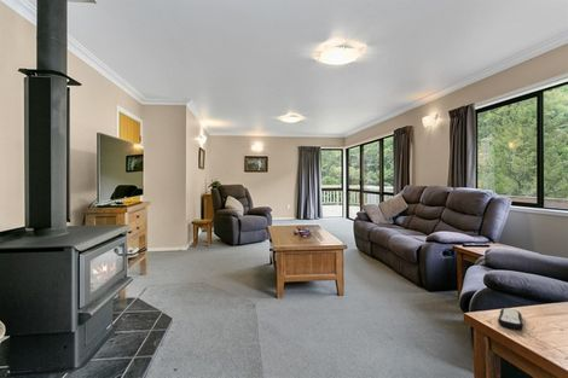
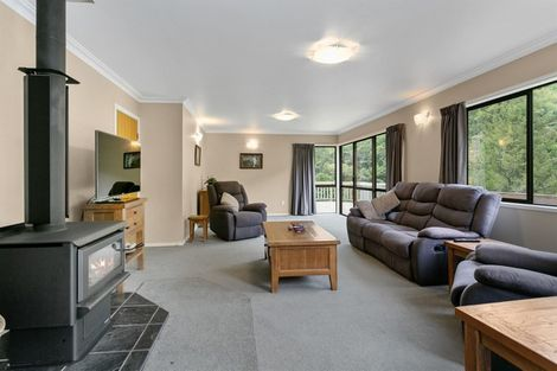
- remote control [497,307,524,331]
